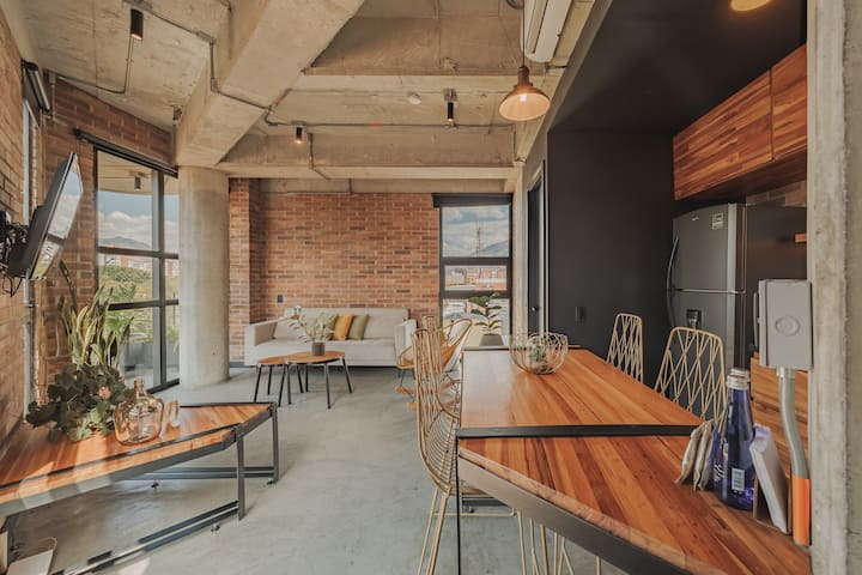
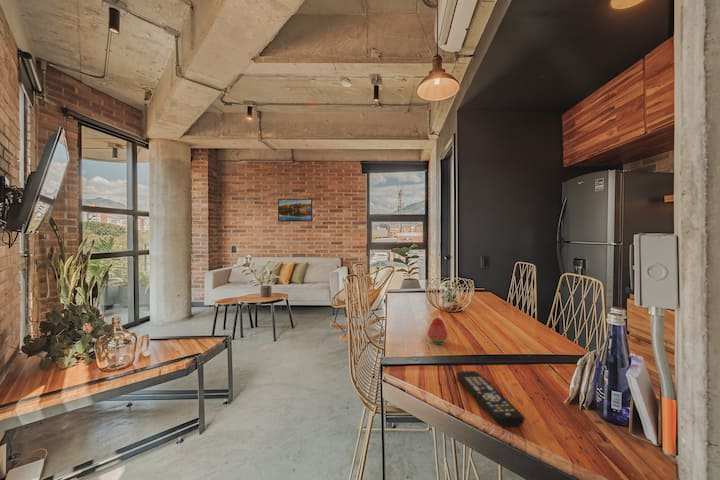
+ fruit [427,317,448,345]
+ remote control [455,370,526,428]
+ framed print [277,198,313,223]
